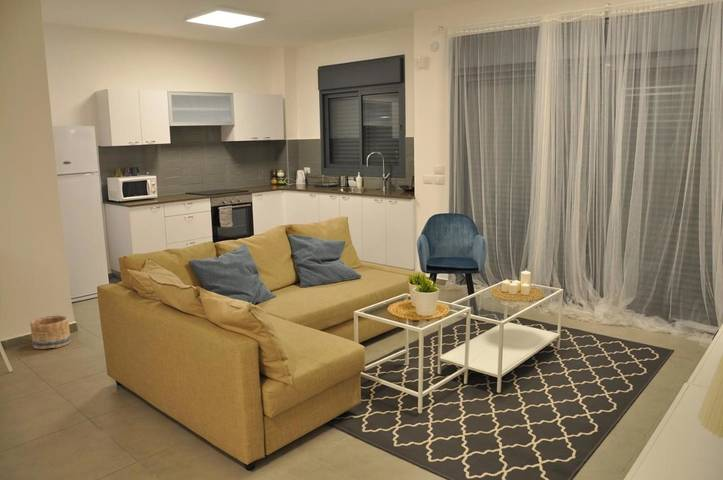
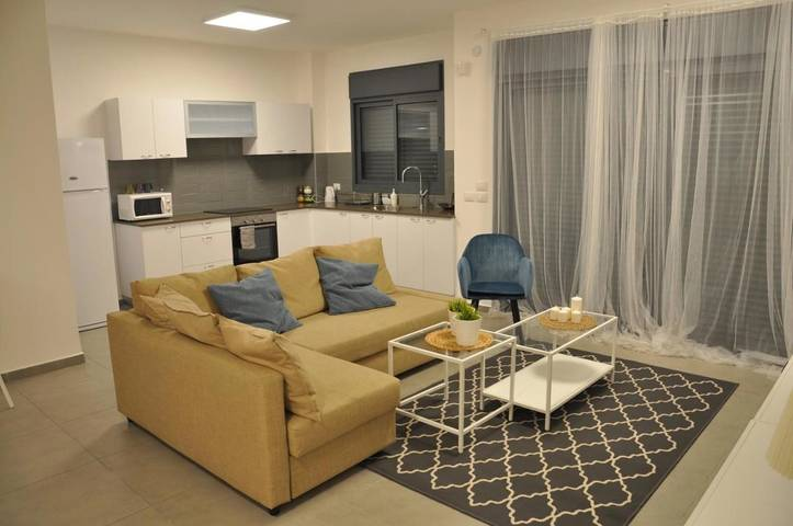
- basket [29,314,72,350]
